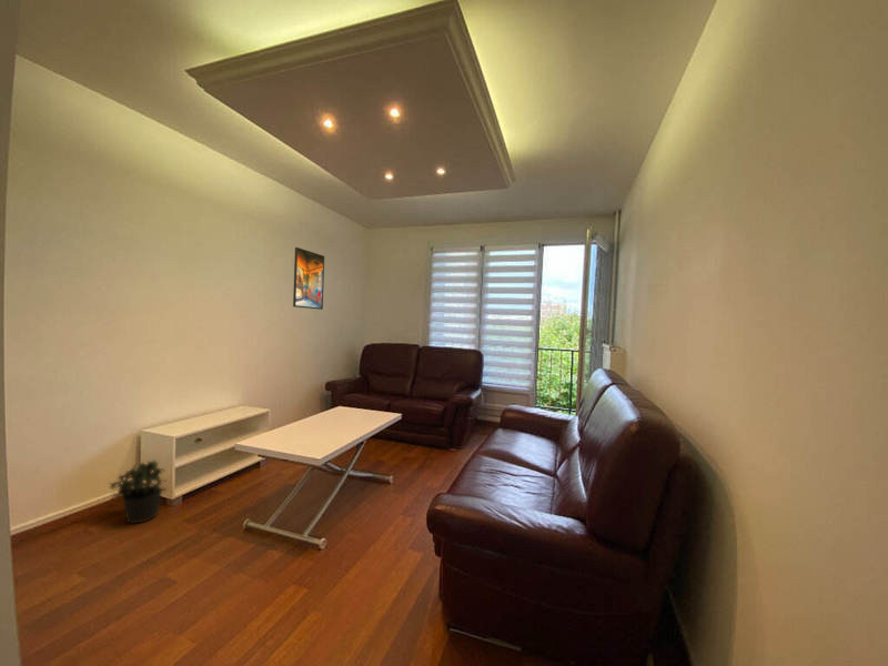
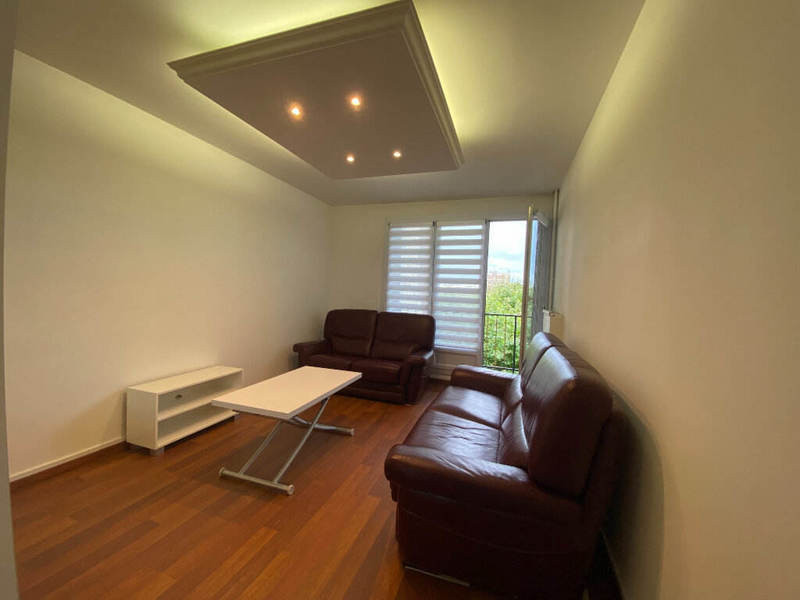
- potted plant [108,458,168,525]
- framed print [292,246,325,311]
